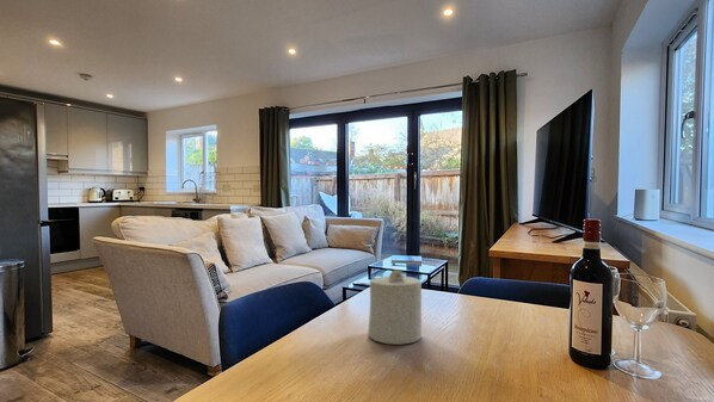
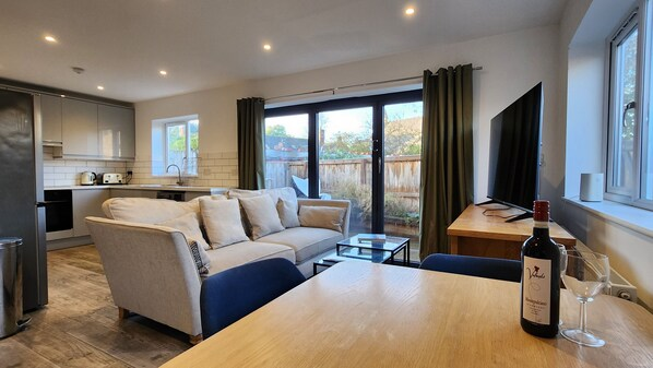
- candle [367,268,423,346]
